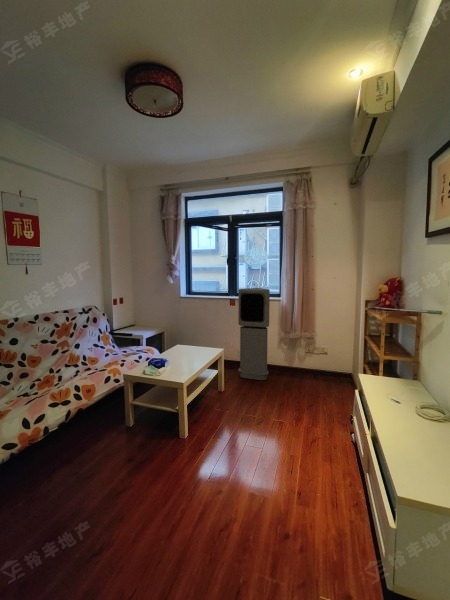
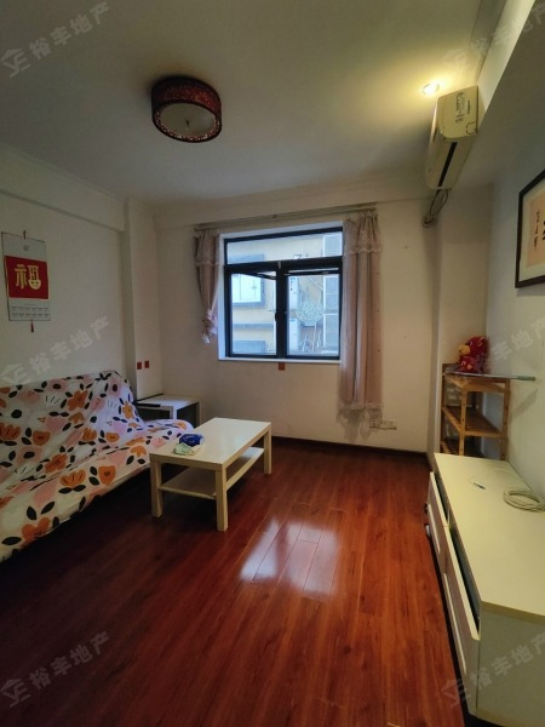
- air purifier [237,287,271,381]
